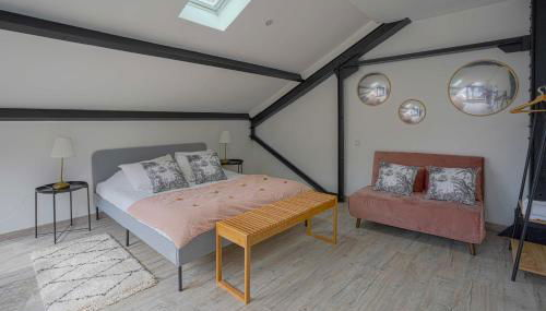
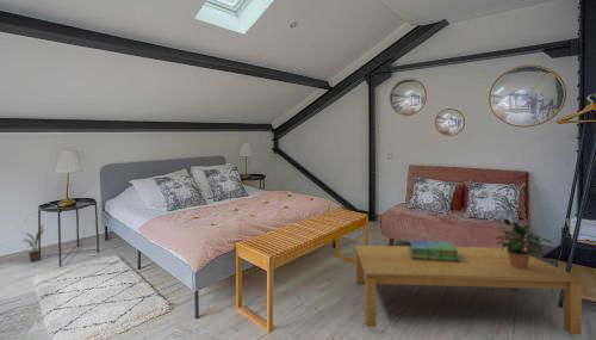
+ coffee table [354,245,583,336]
+ potted plant [20,224,46,262]
+ stack of books [409,239,460,262]
+ potted plant [492,218,554,270]
